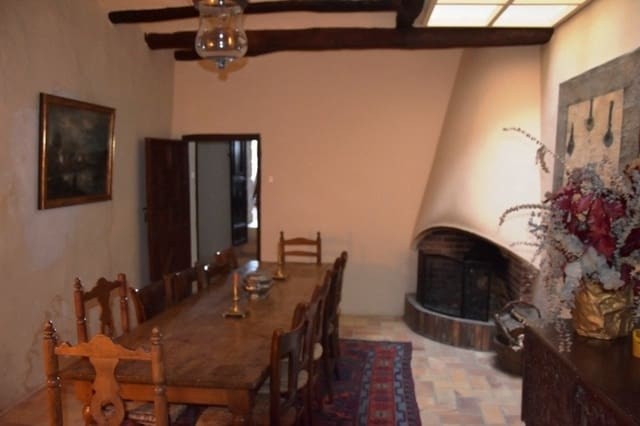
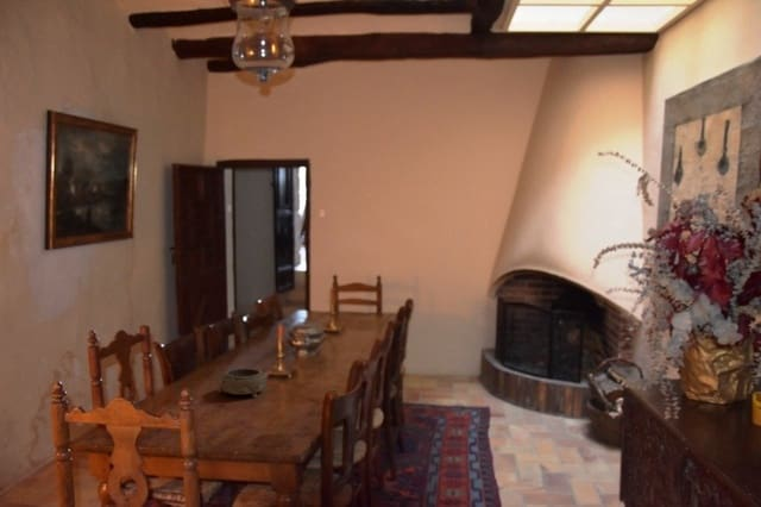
+ decorative bowl [216,368,266,399]
